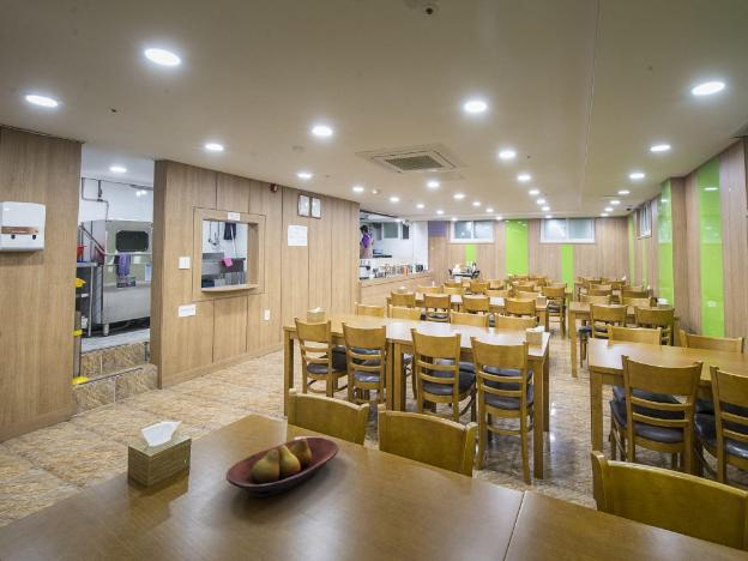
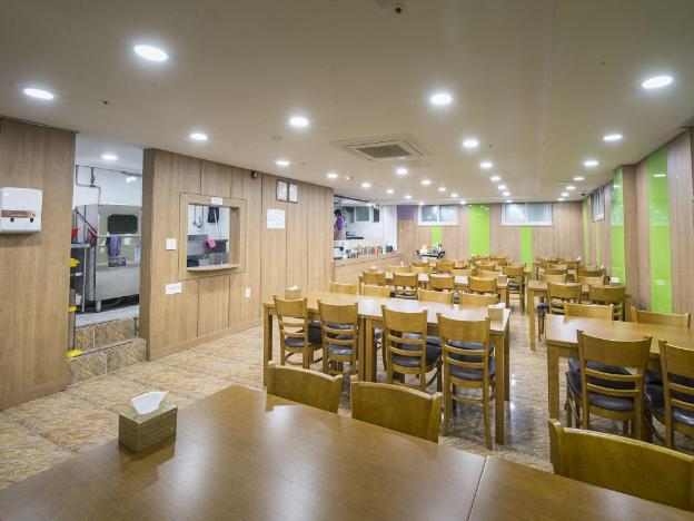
- fruit bowl [225,436,340,499]
